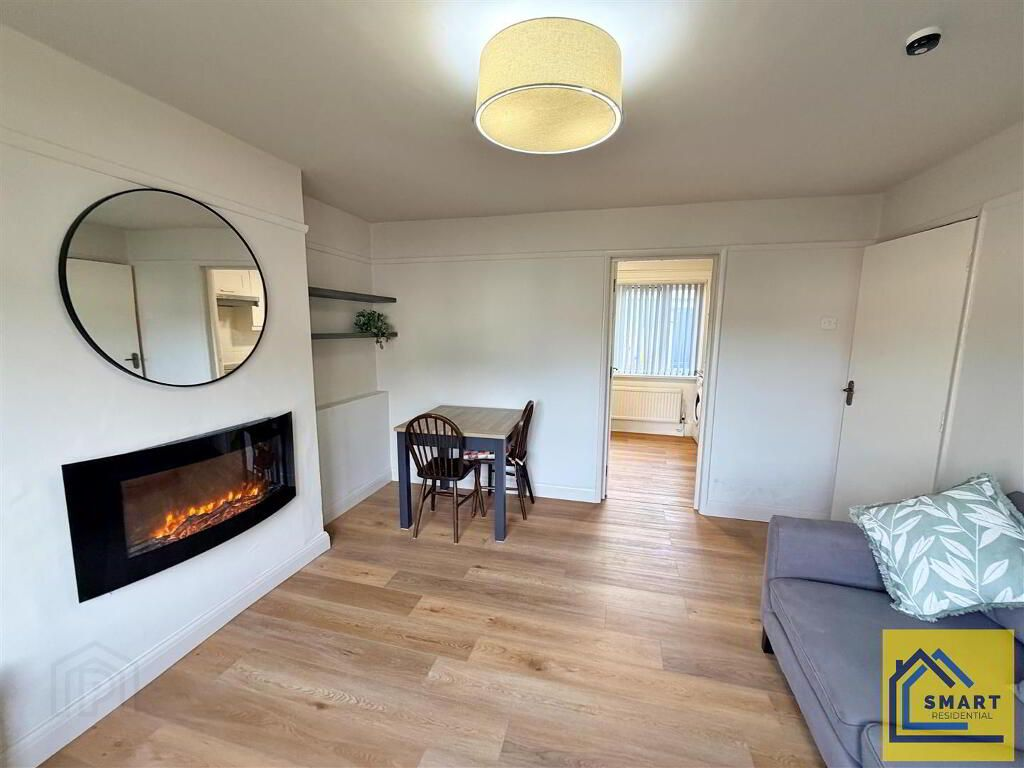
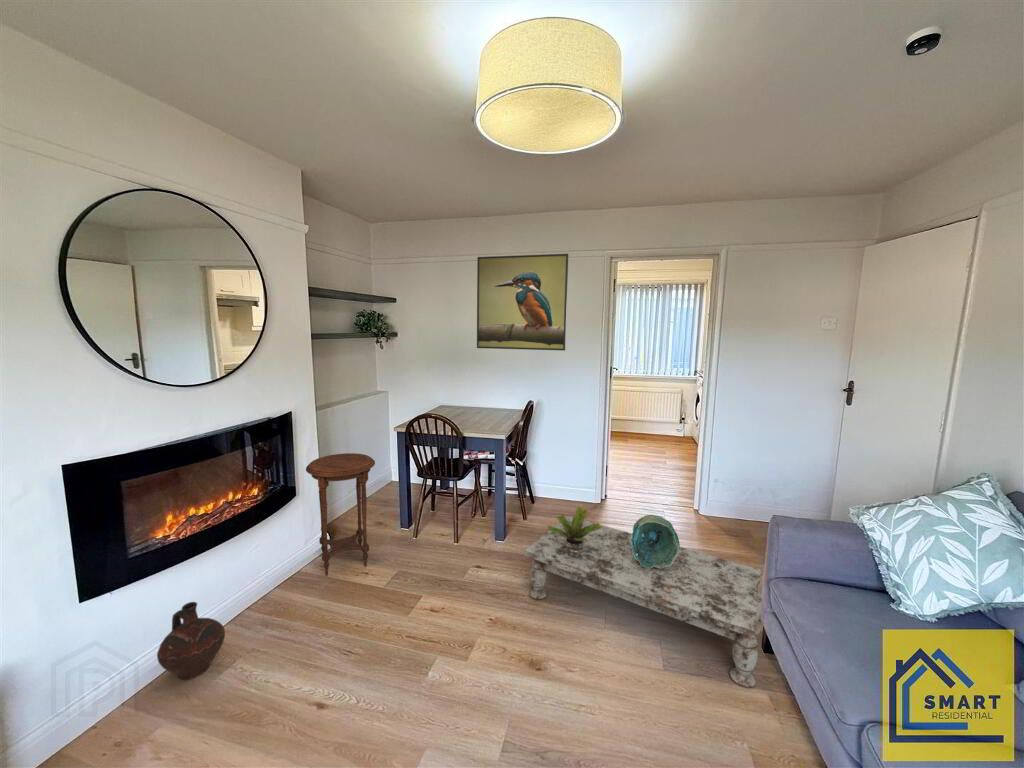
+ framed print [476,253,569,352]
+ decorative bowl [631,514,681,568]
+ ceramic jug [156,601,226,681]
+ potted plant [546,506,602,558]
+ side table [305,452,376,577]
+ coffee table [523,515,763,688]
